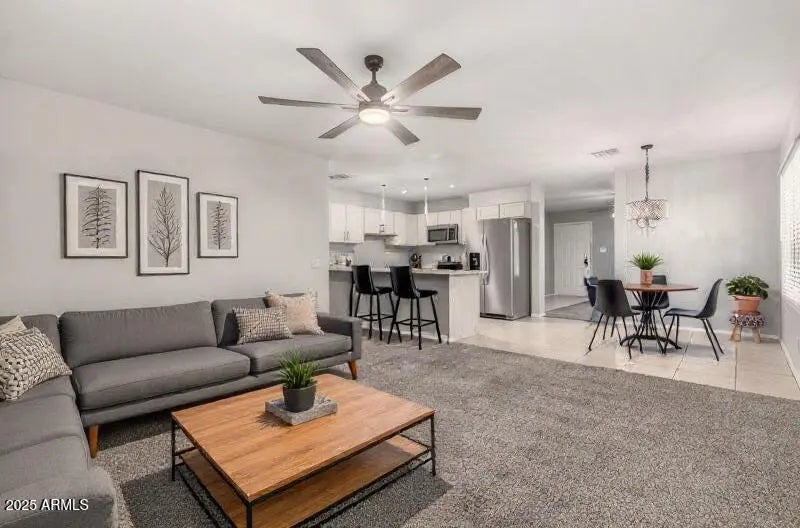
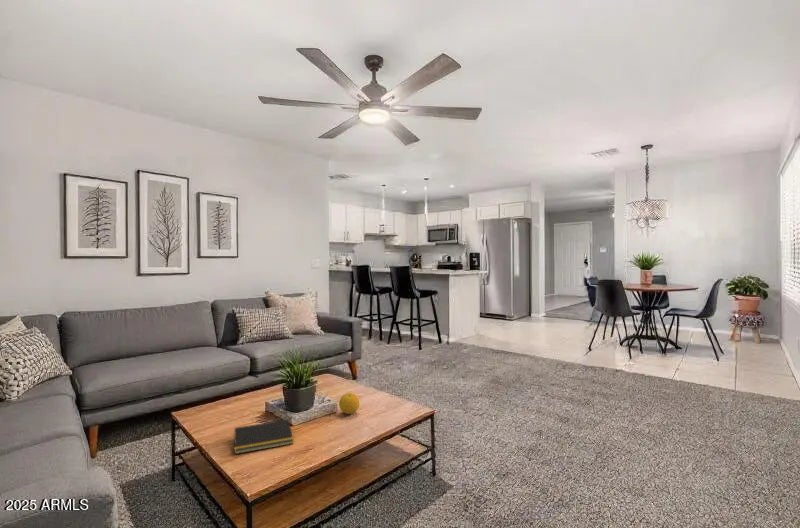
+ notepad [232,419,294,455]
+ fruit [338,392,361,415]
